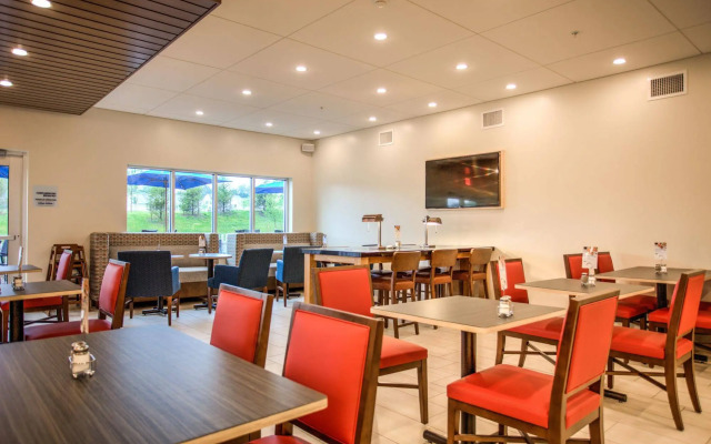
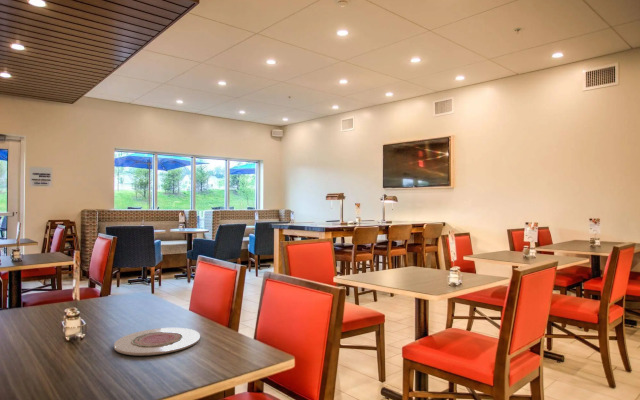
+ plate [113,327,201,356]
